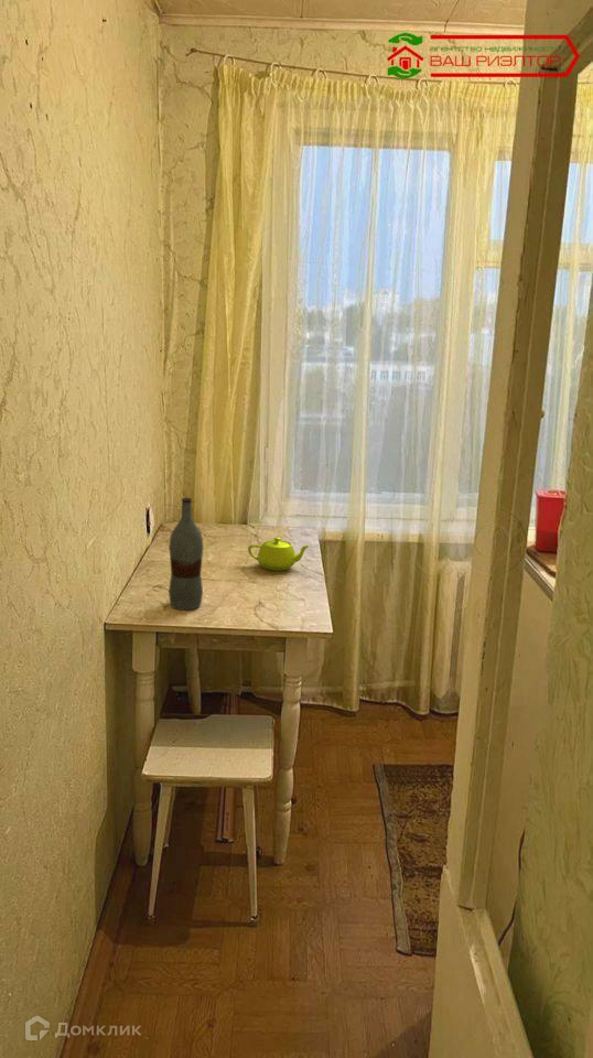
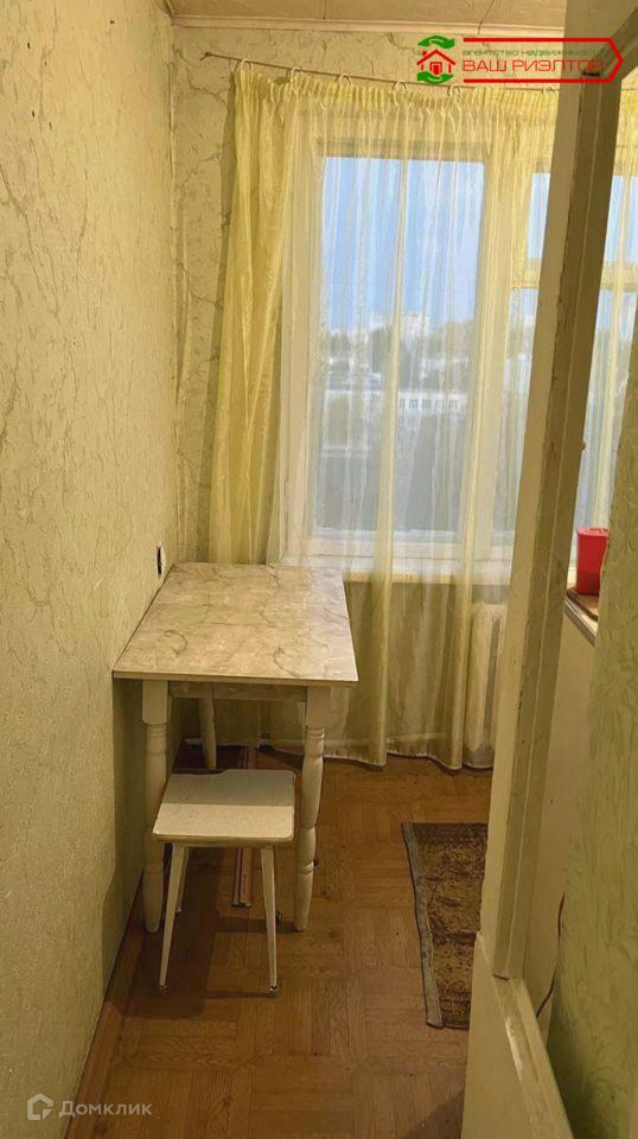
- teapot [247,536,312,572]
- bottle [168,497,204,611]
